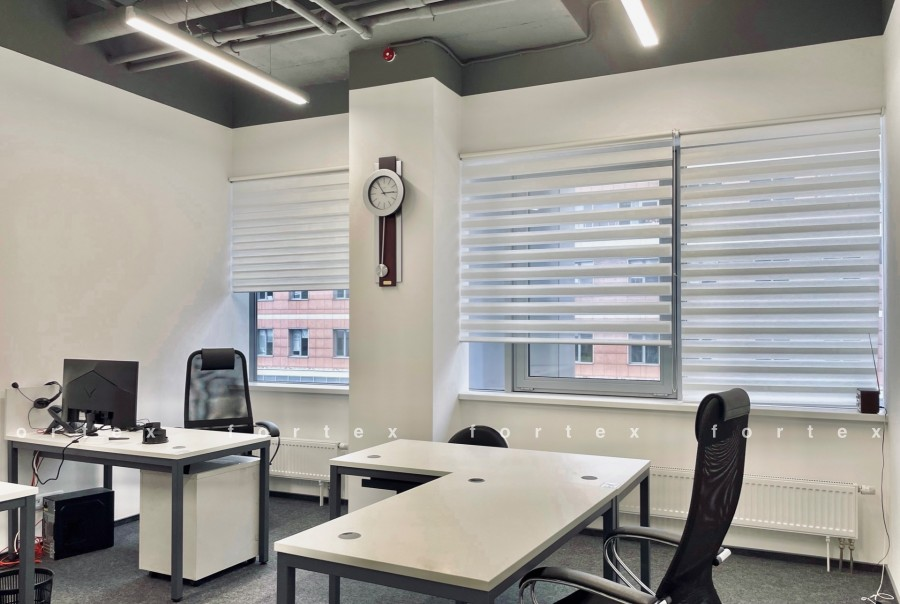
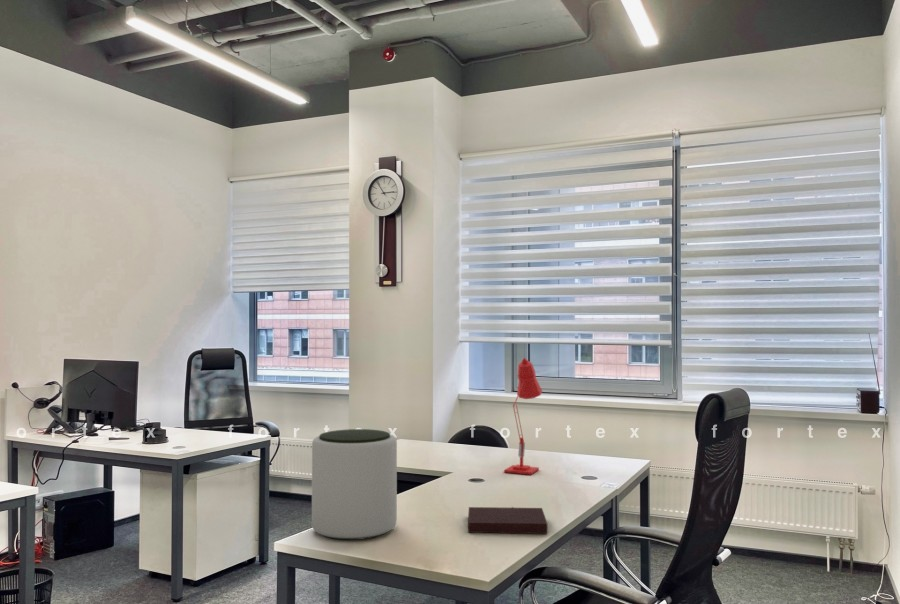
+ notebook [467,506,549,535]
+ desk lamp [503,357,543,476]
+ plant pot [311,428,398,541]
